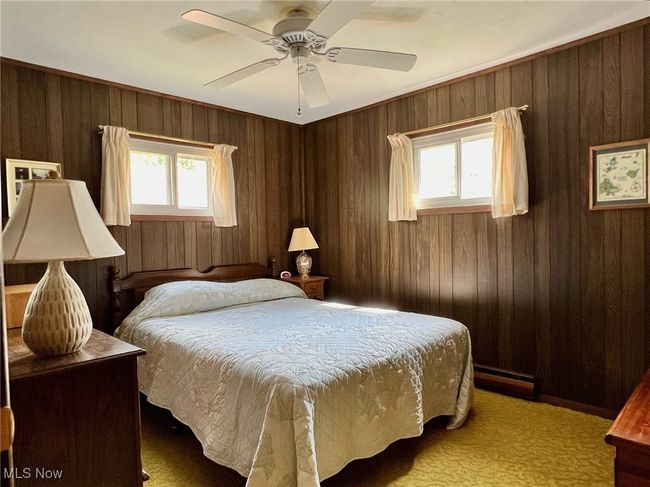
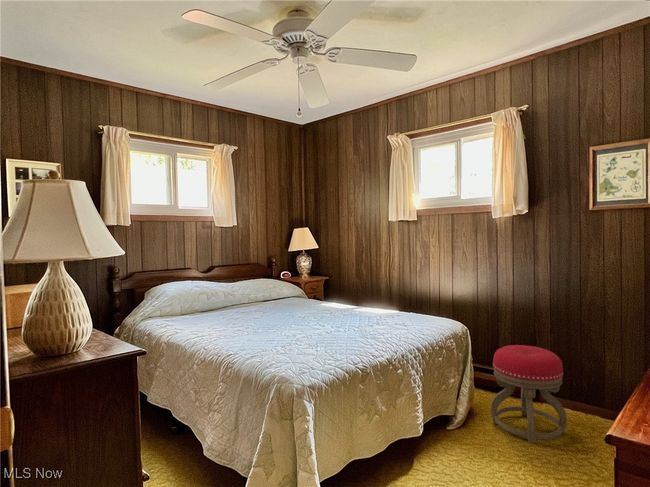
+ stool [490,344,568,445]
